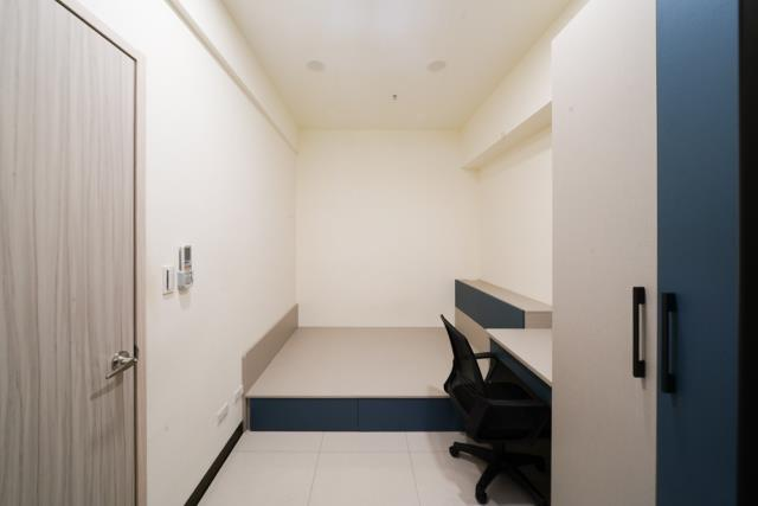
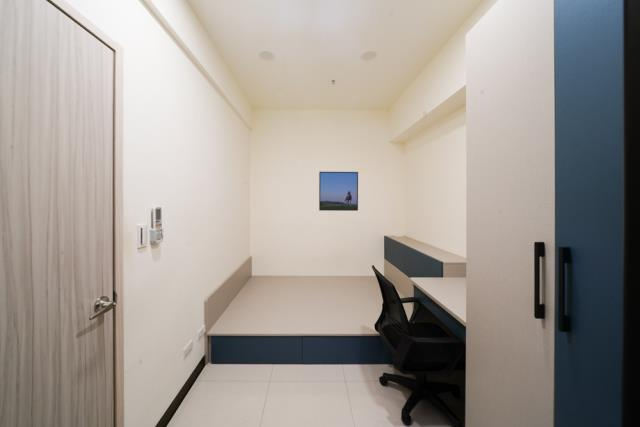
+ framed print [318,171,359,212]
